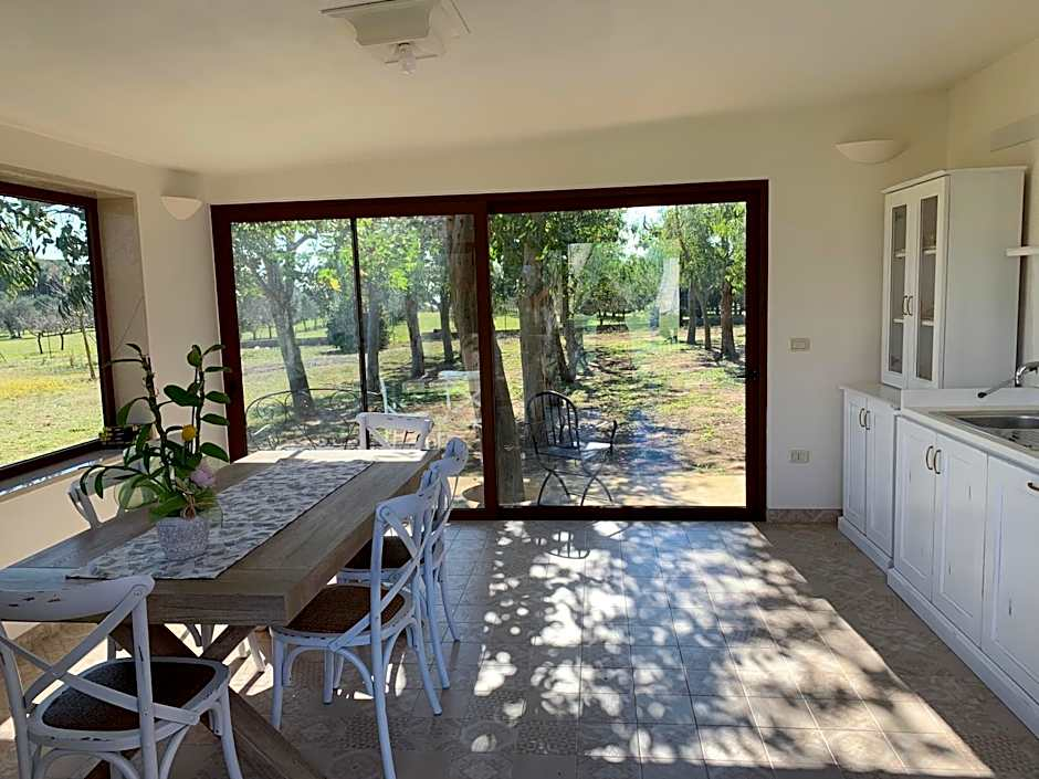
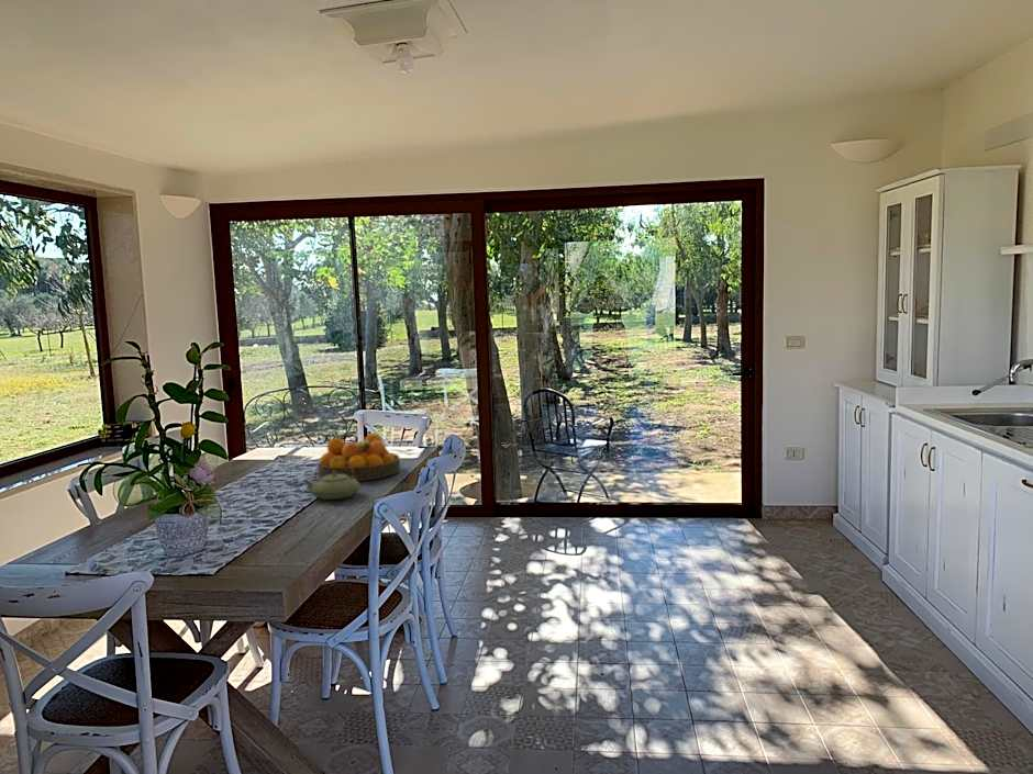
+ fruit bowl [316,433,401,482]
+ teapot [301,458,362,501]
